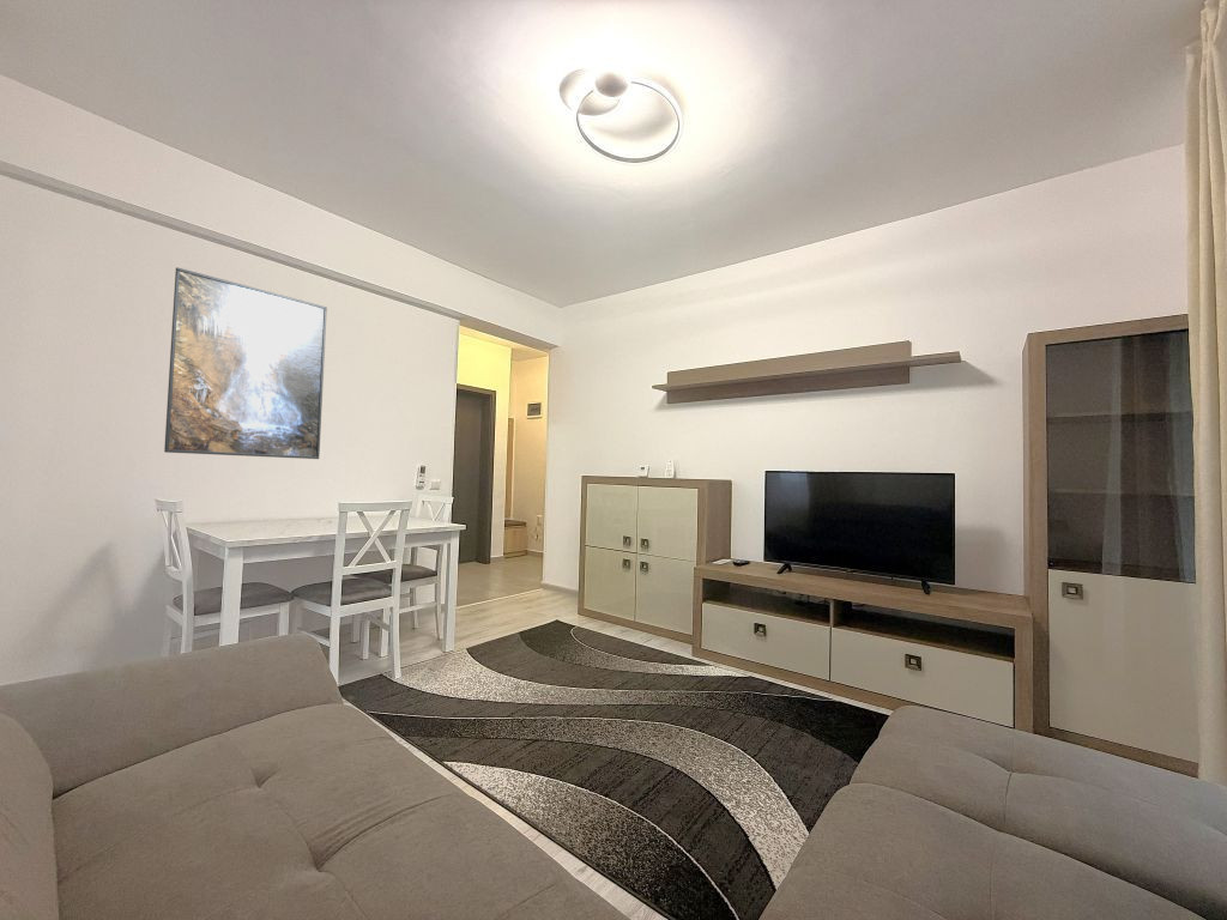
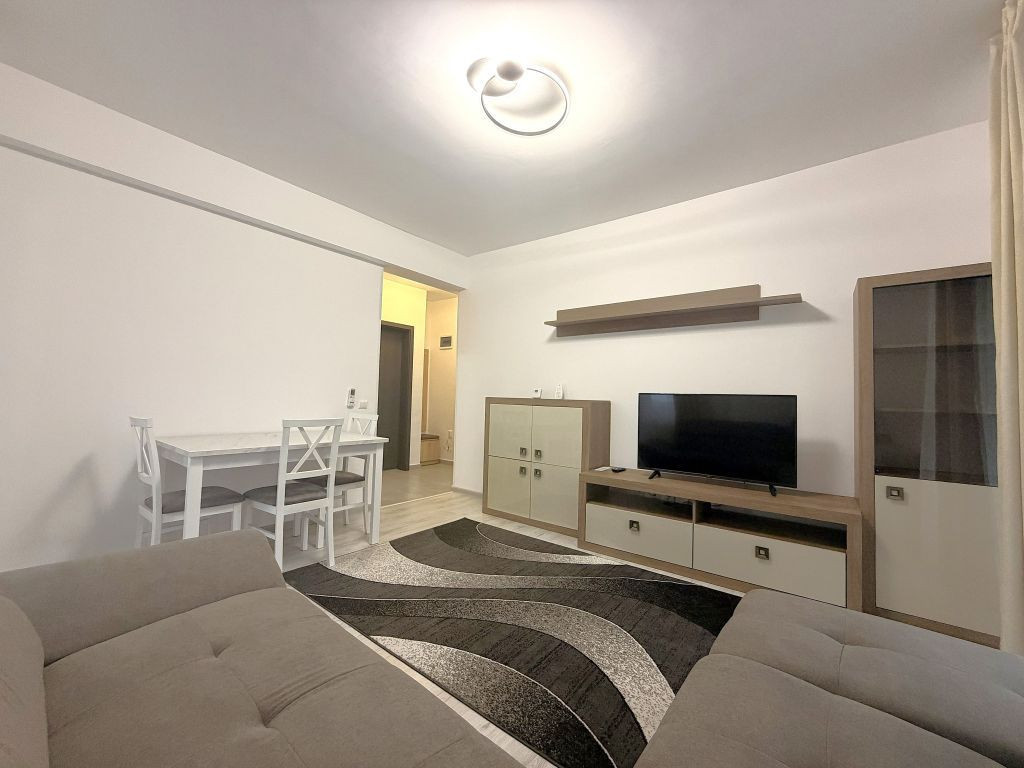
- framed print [163,266,328,460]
